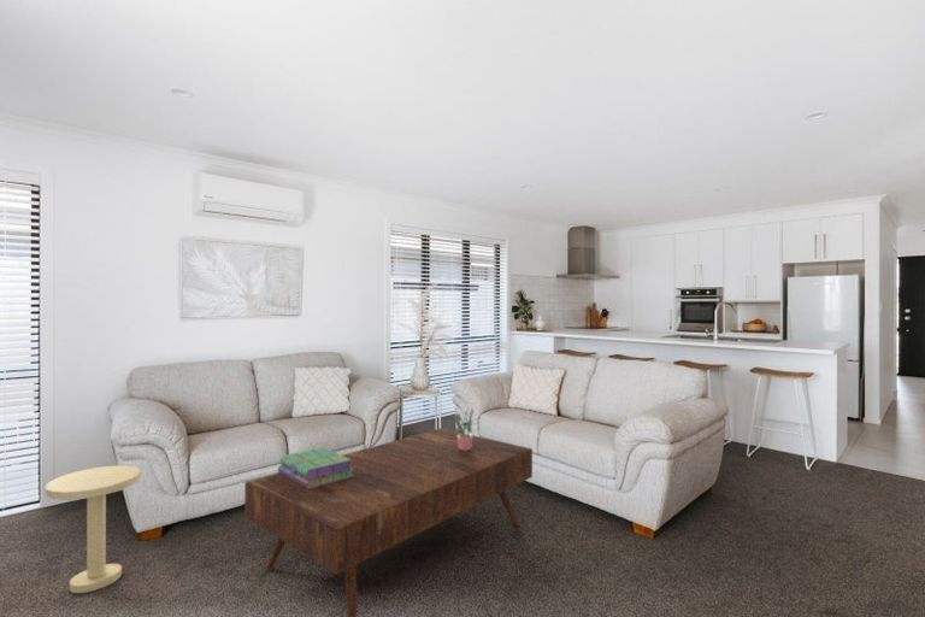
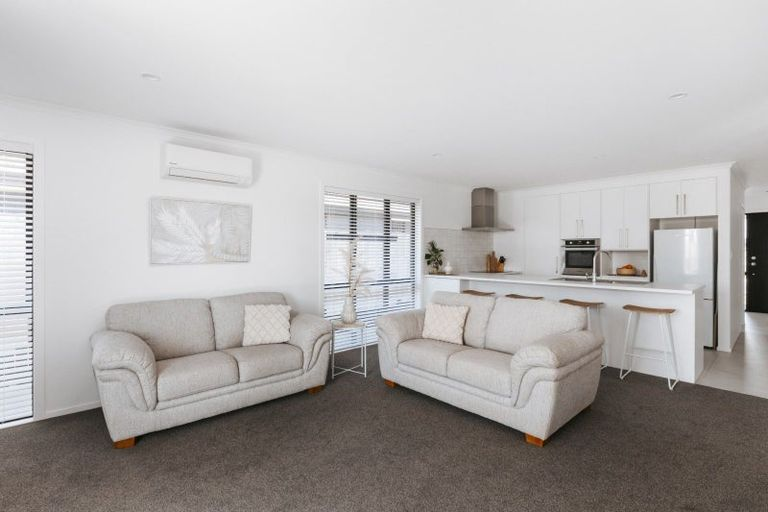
- stack of books [277,446,354,489]
- side table [45,464,142,594]
- coffee table [243,427,534,617]
- potted plant [450,407,475,451]
